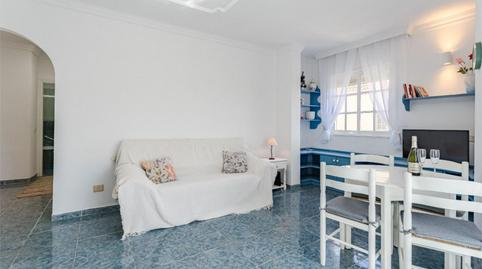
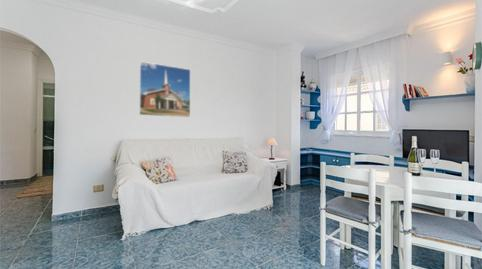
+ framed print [138,60,191,118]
